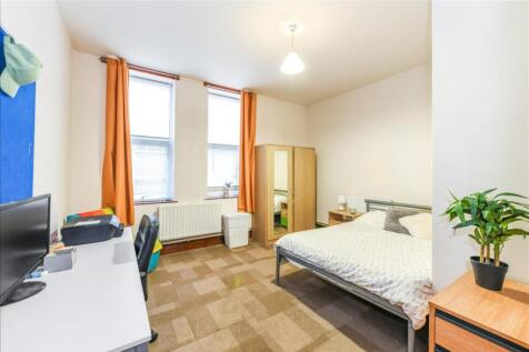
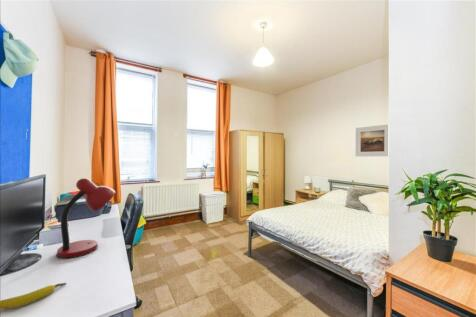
+ desk lamp [55,177,116,260]
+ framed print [354,124,389,157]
+ banana [0,282,67,310]
